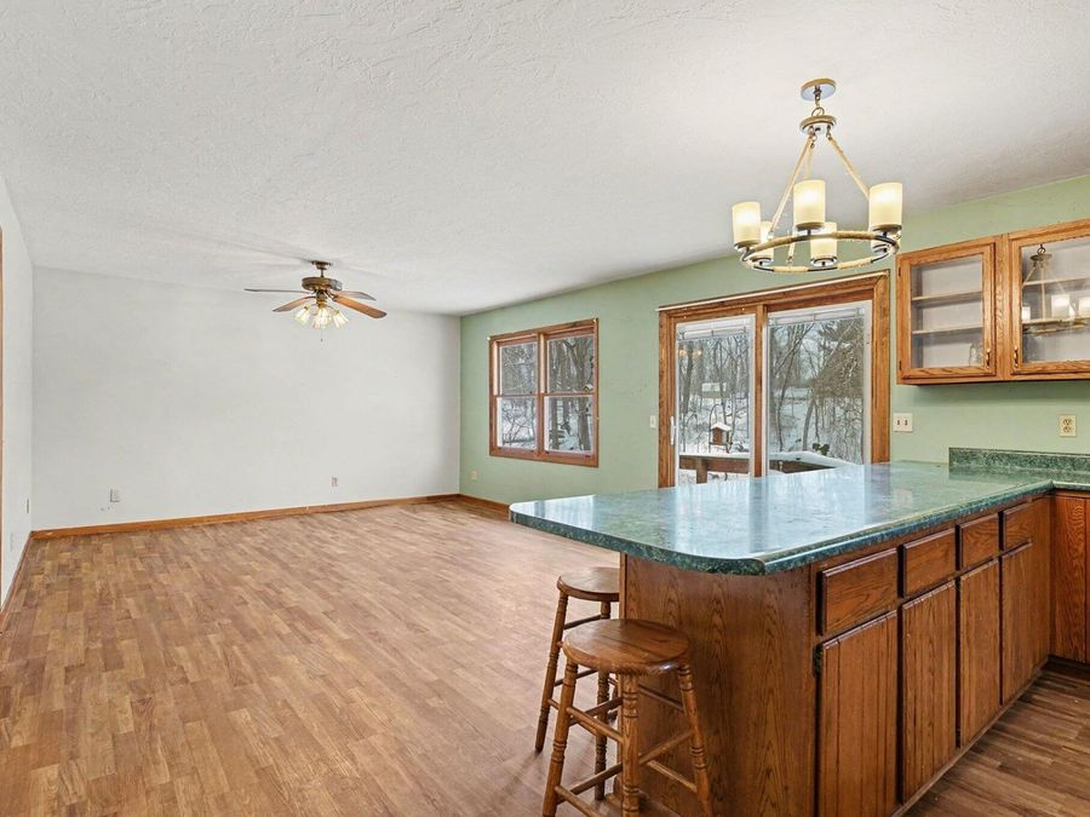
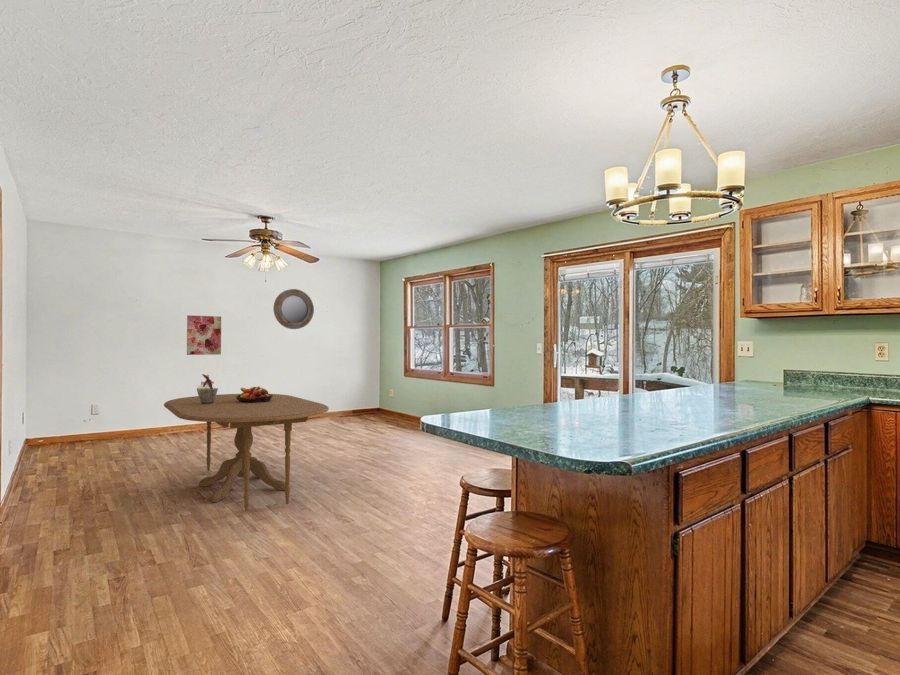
+ wall art [186,314,222,356]
+ vase [196,373,219,404]
+ fruit bowl [236,385,273,403]
+ dining table [163,393,330,512]
+ home mirror [273,288,315,330]
